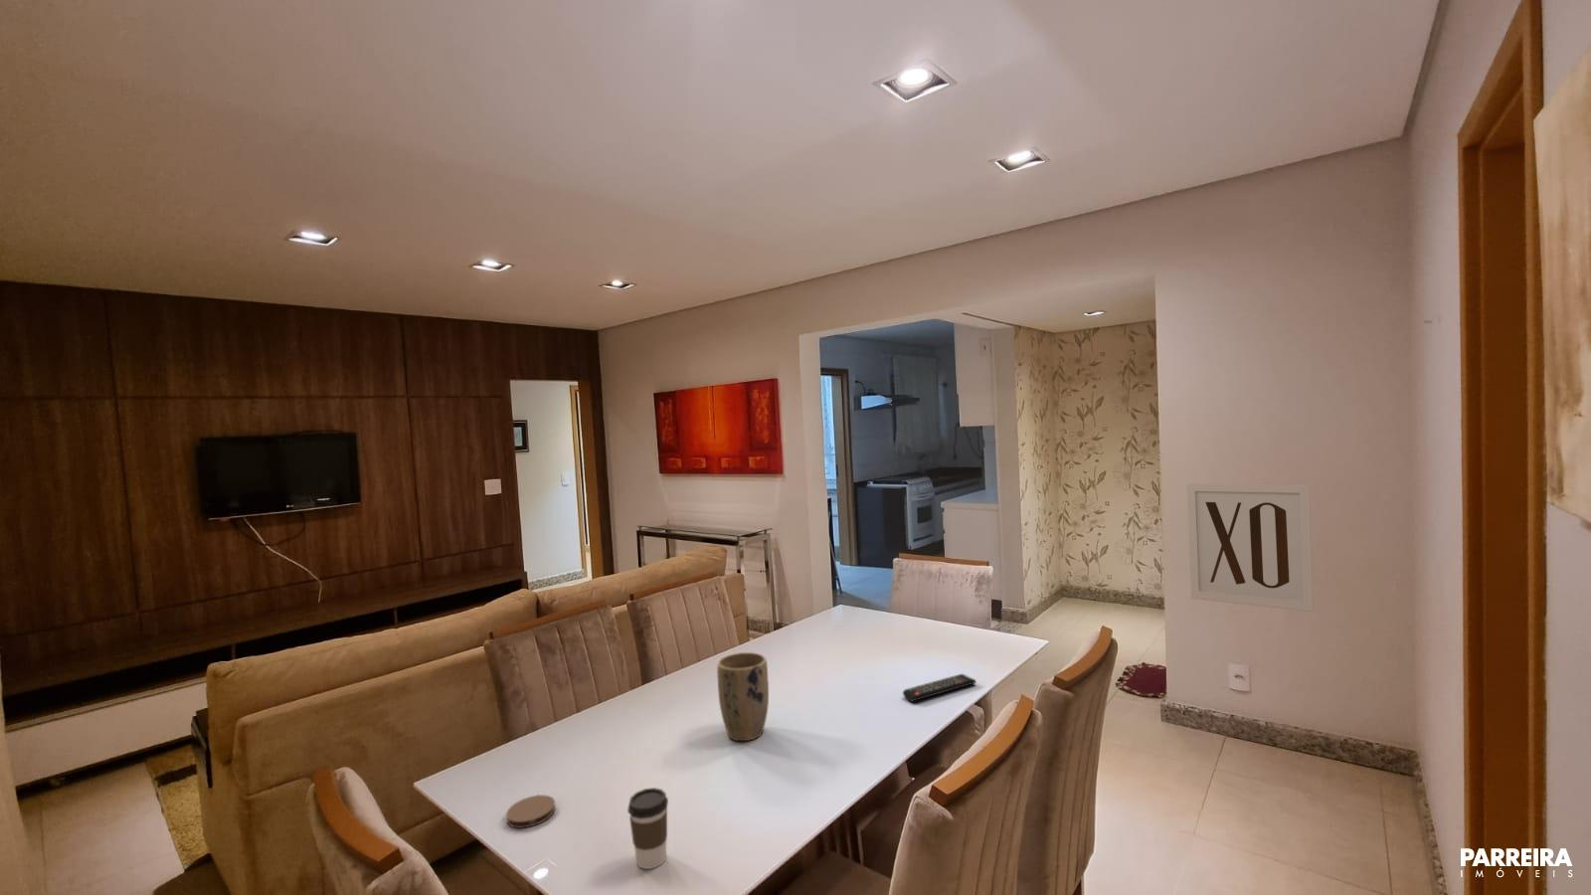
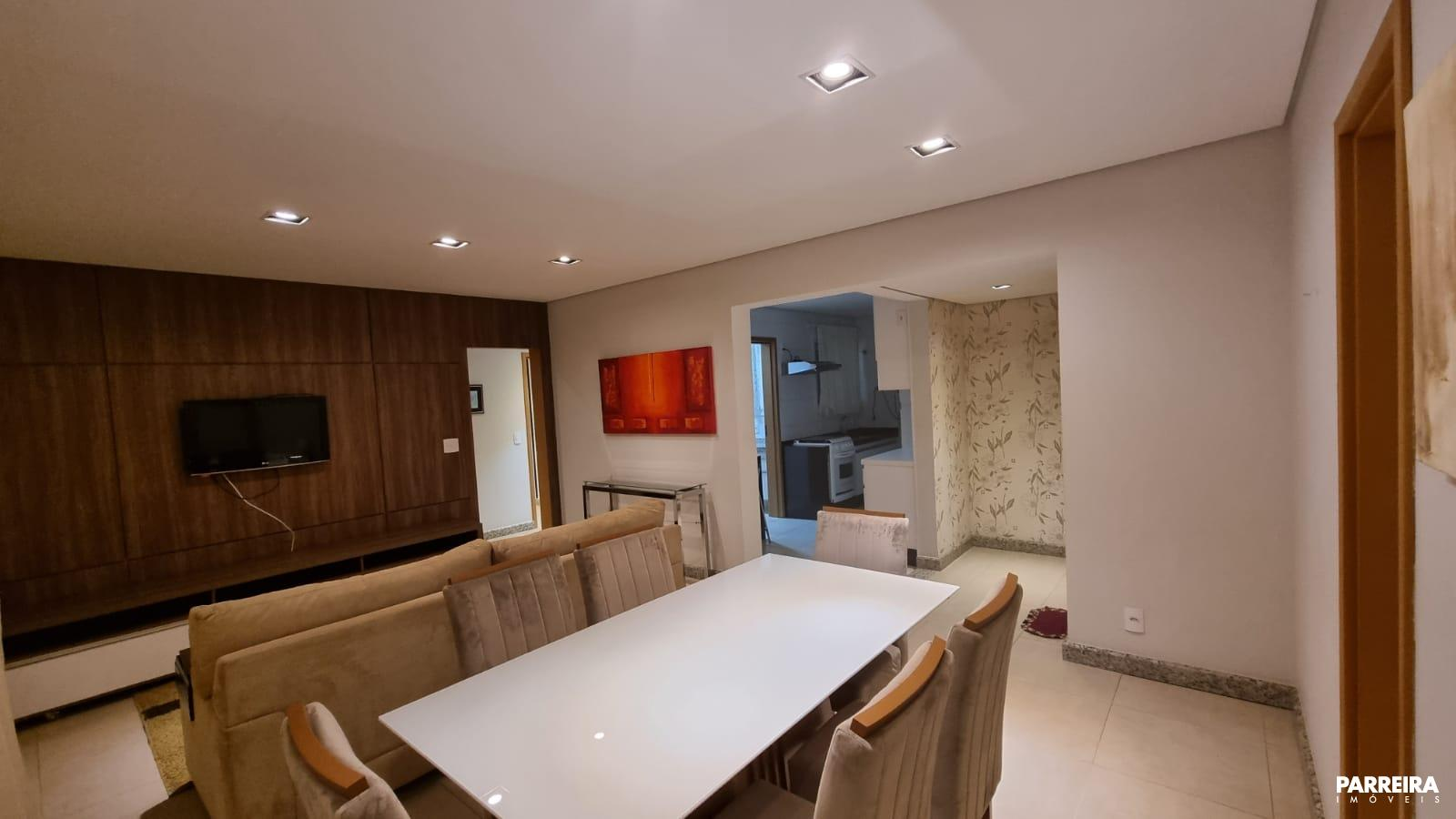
- plant pot [716,651,769,742]
- remote control [901,673,978,703]
- wall art [1187,482,1315,613]
- coffee cup [626,787,669,870]
- coaster [505,793,557,829]
